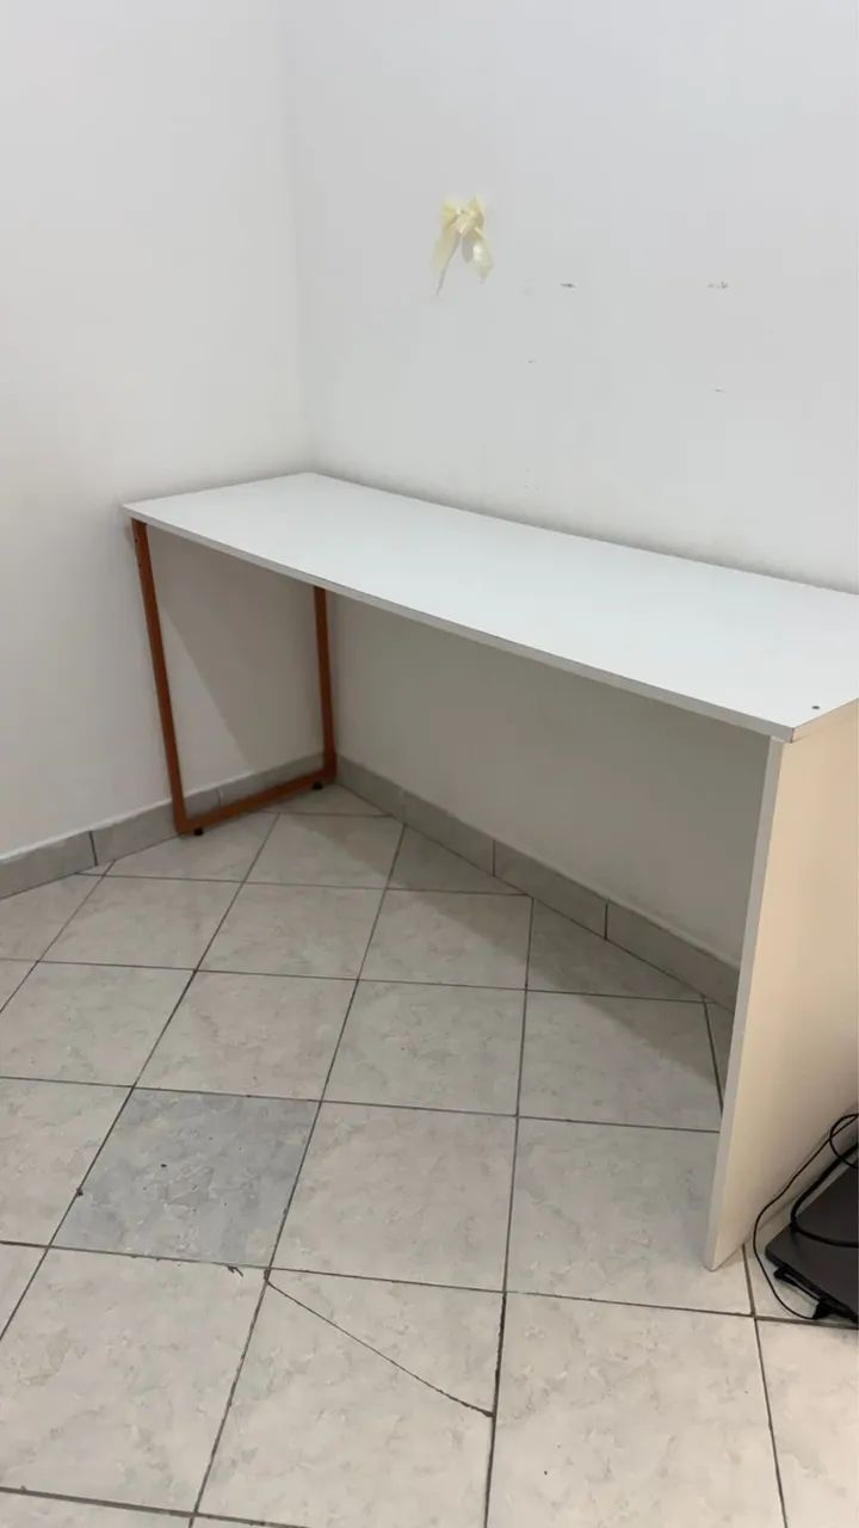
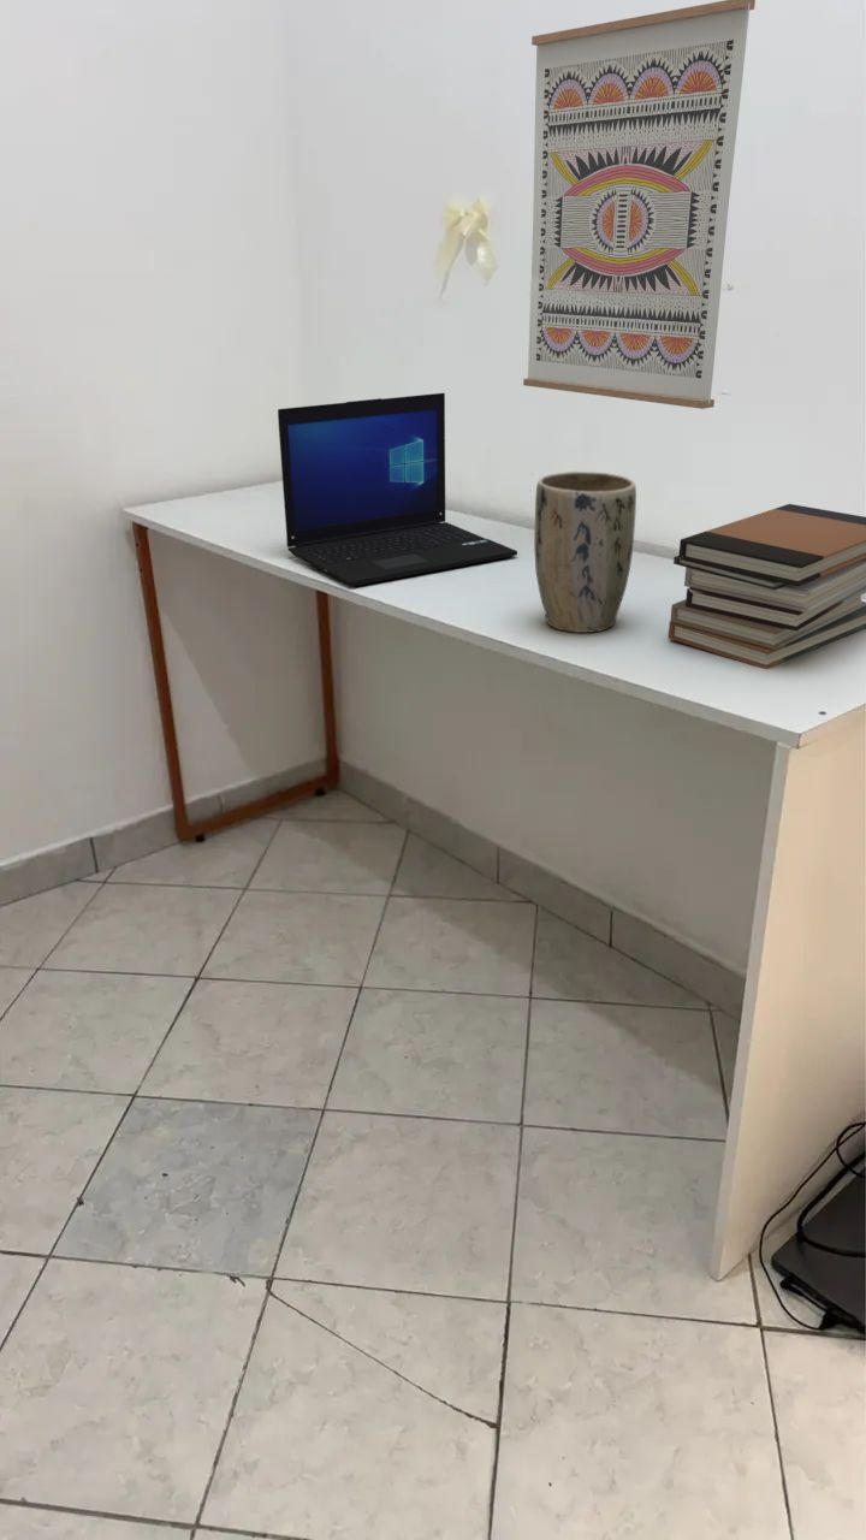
+ laptop [277,392,518,587]
+ book stack [668,503,866,670]
+ plant pot [533,470,637,634]
+ wall art [522,0,757,410]
